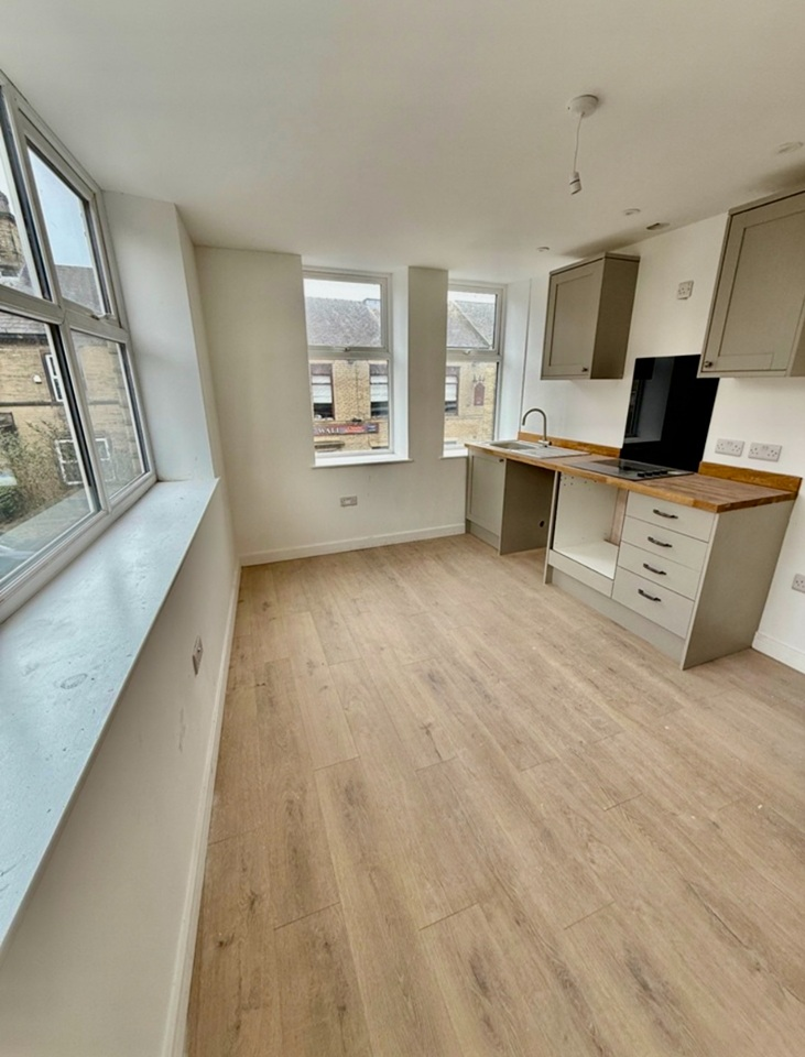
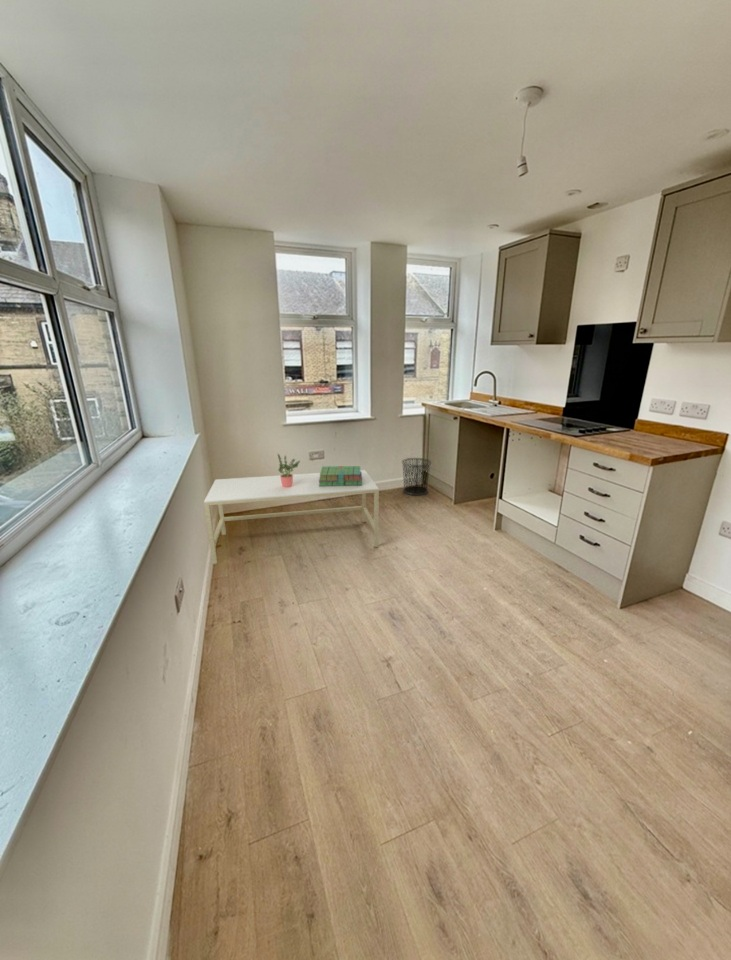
+ coffee table [203,469,380,565]
+ waste bin [401,457,433,496]
+ stack of books [319,465,362,486]
+ potted plant [277,453,301,487]
